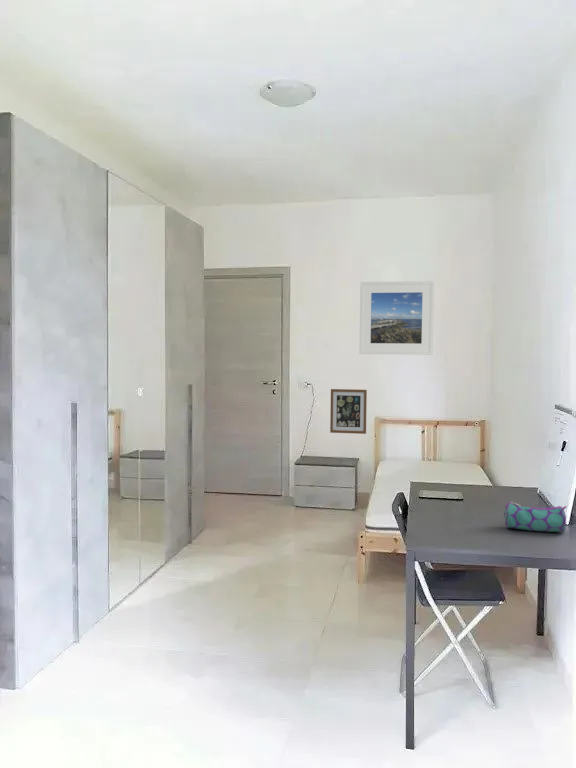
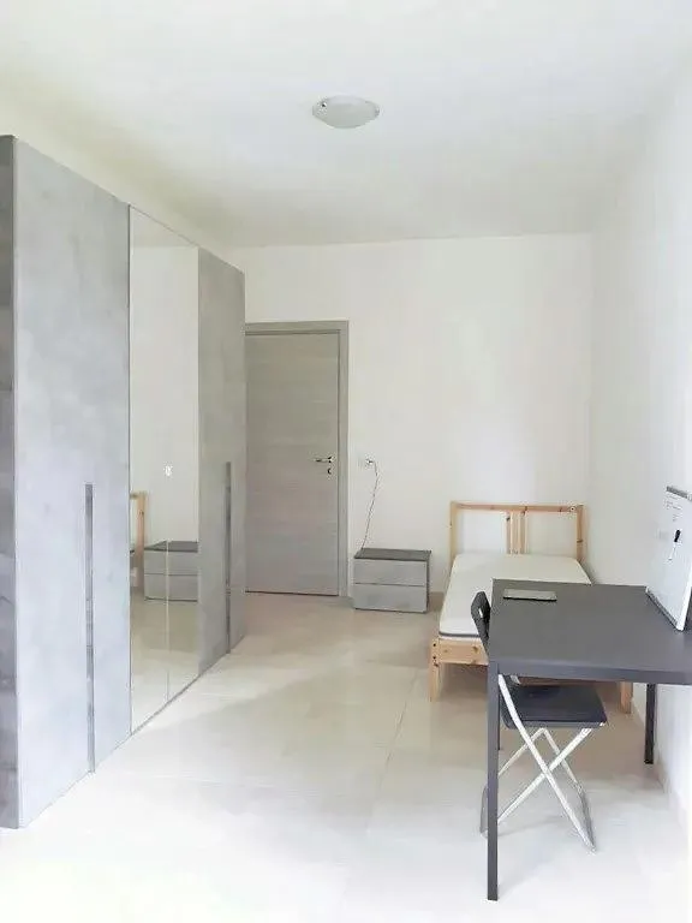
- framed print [359,280,435,356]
- wall art [329,388,368,435]
- pencil case [503,501,568,533]
